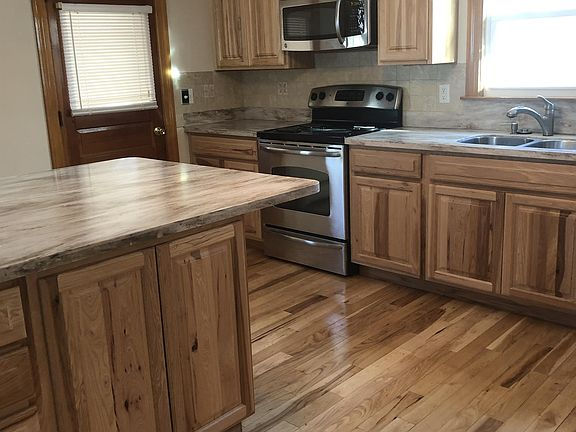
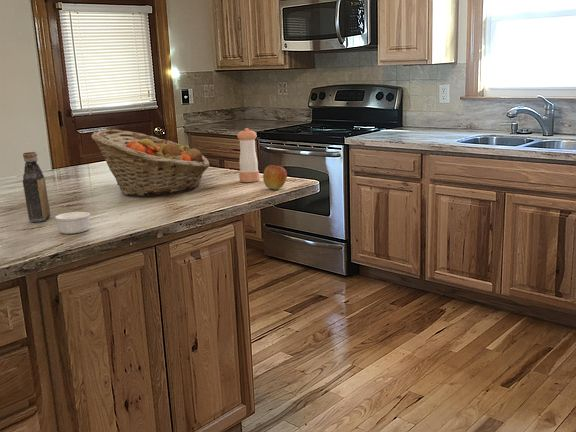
+ fruit basket [90,128,210,197]
+ apple [262,164,288,190]
+ bottle [22,151,51,223]
+ ramekin [54,211,91,235]
+ pepper shaker [237,127,260,183]
